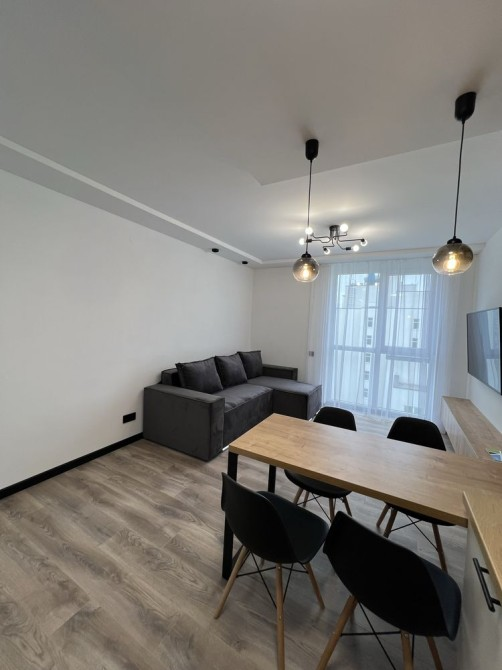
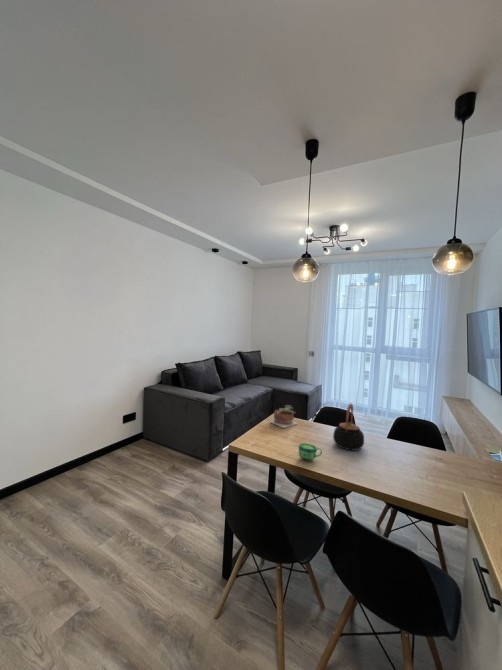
+ succulent plant [268,404,299,429]
+ teapot [332,402,365,451]
+ cup [298,442,323,462]
